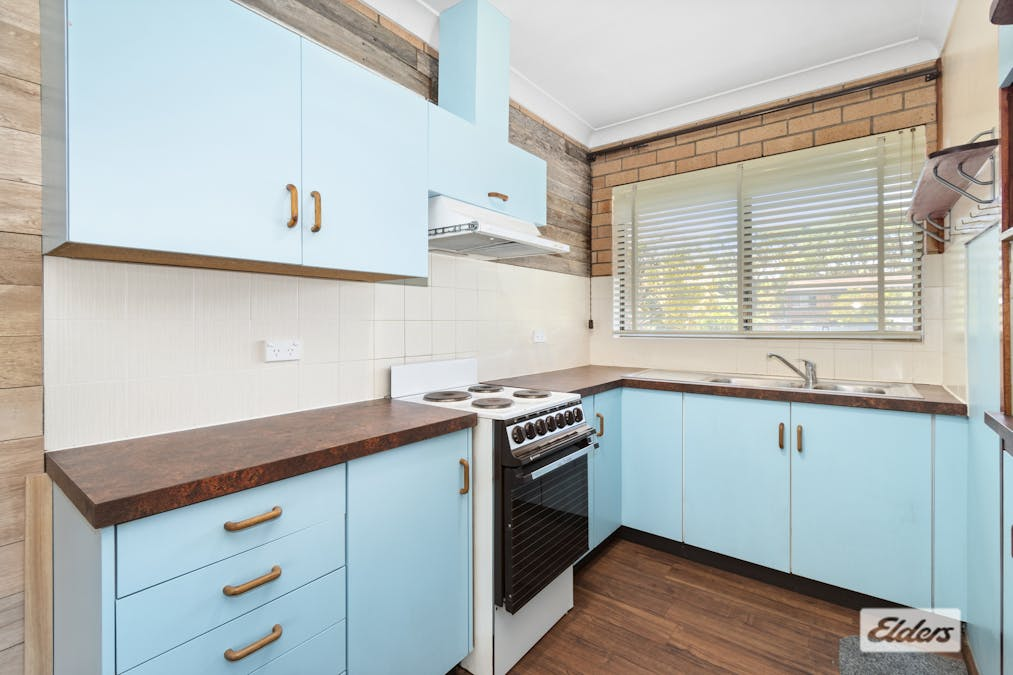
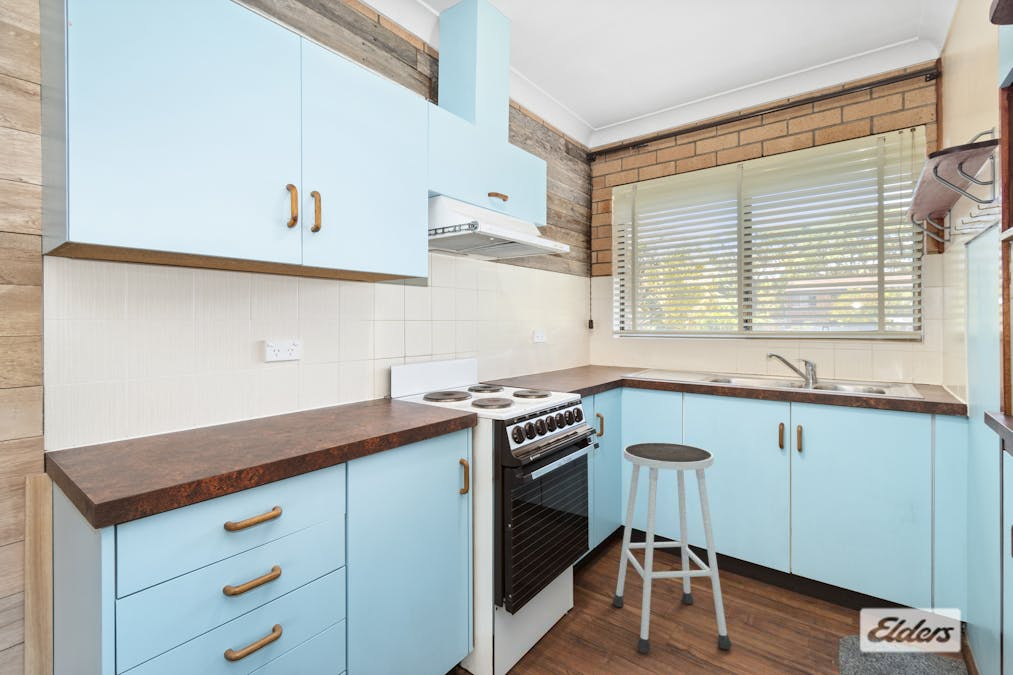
+ stool [612,442,732,654]
